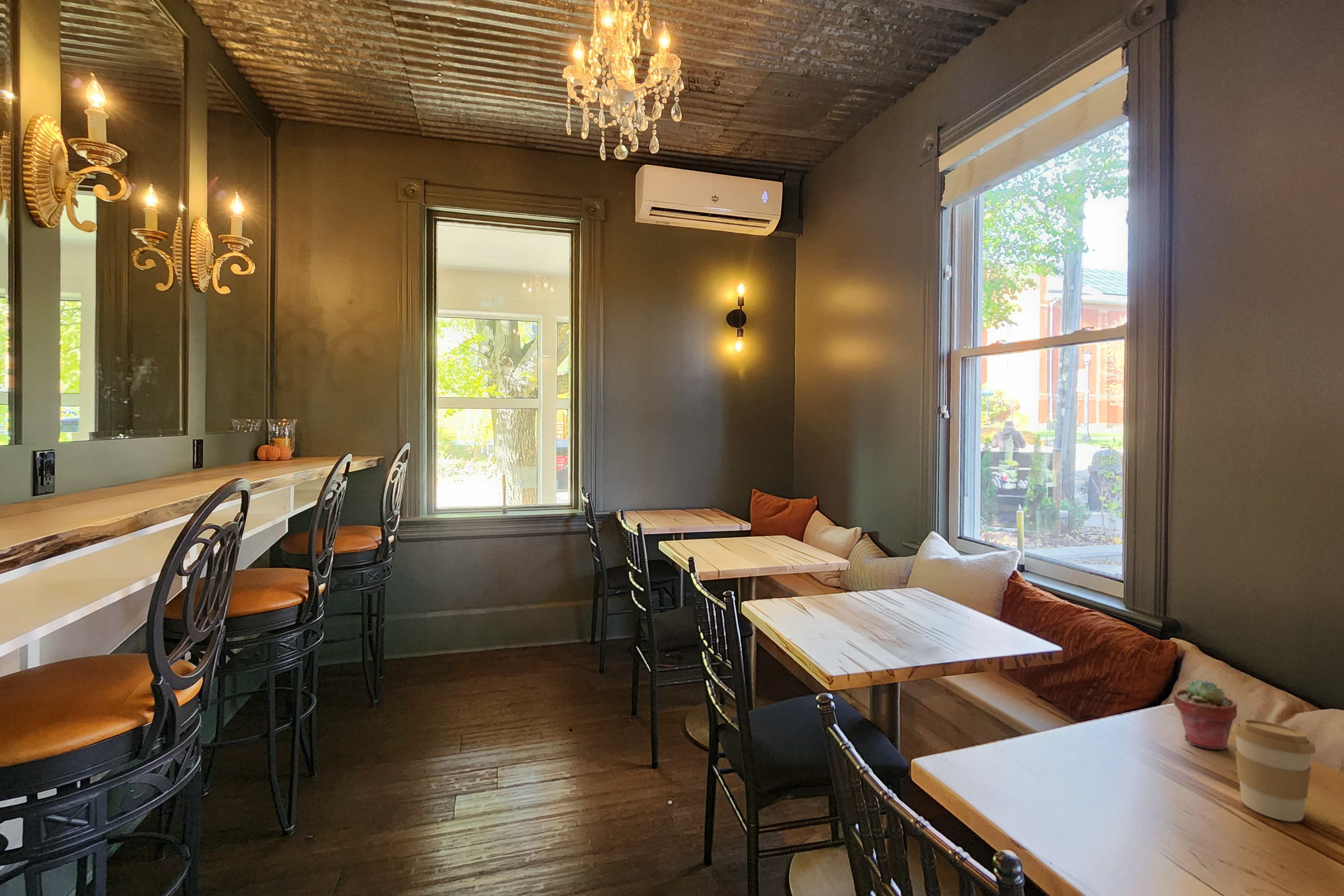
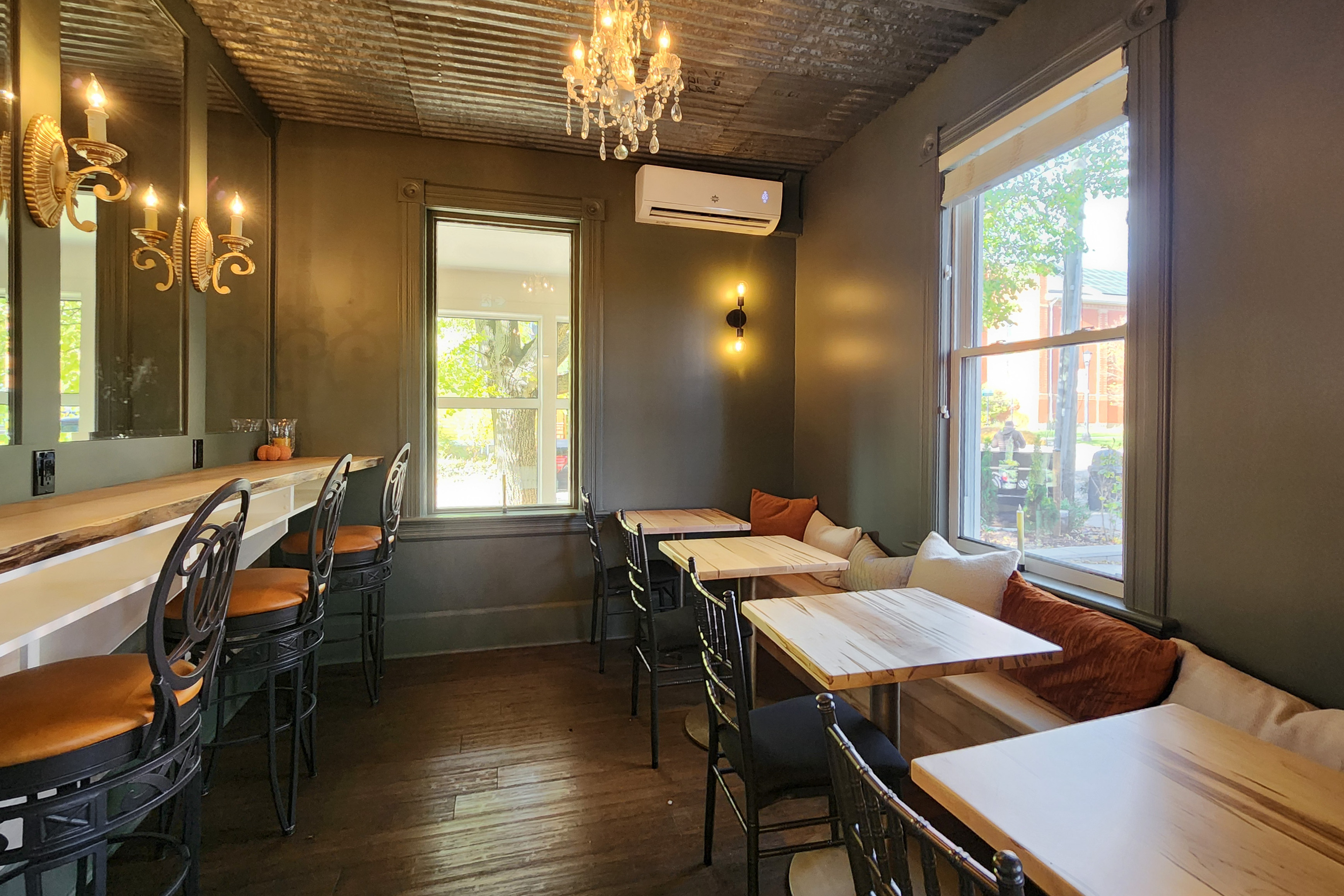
- potted succulent [1173,679,1237,750]
- coffee cup [1231,719,1316,822]
